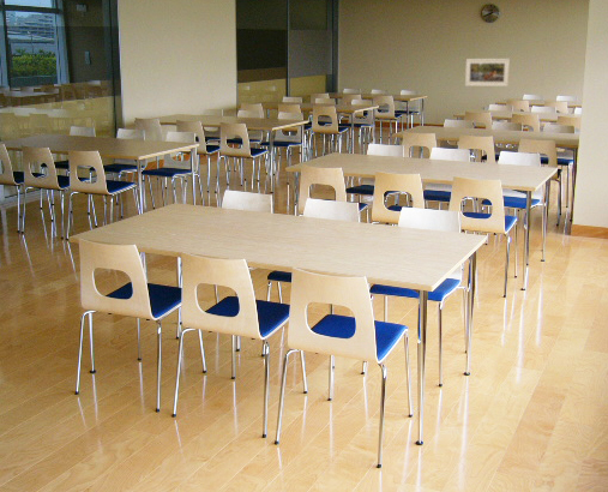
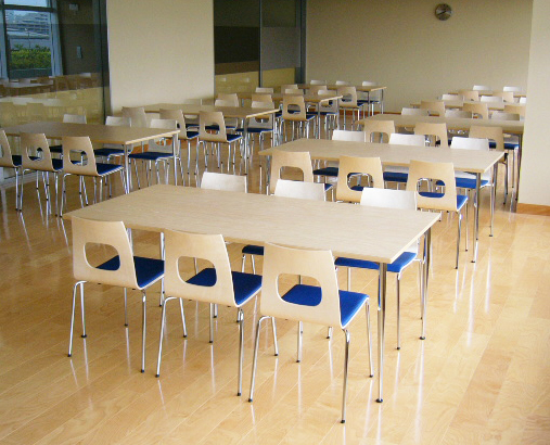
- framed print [464,58,511,88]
